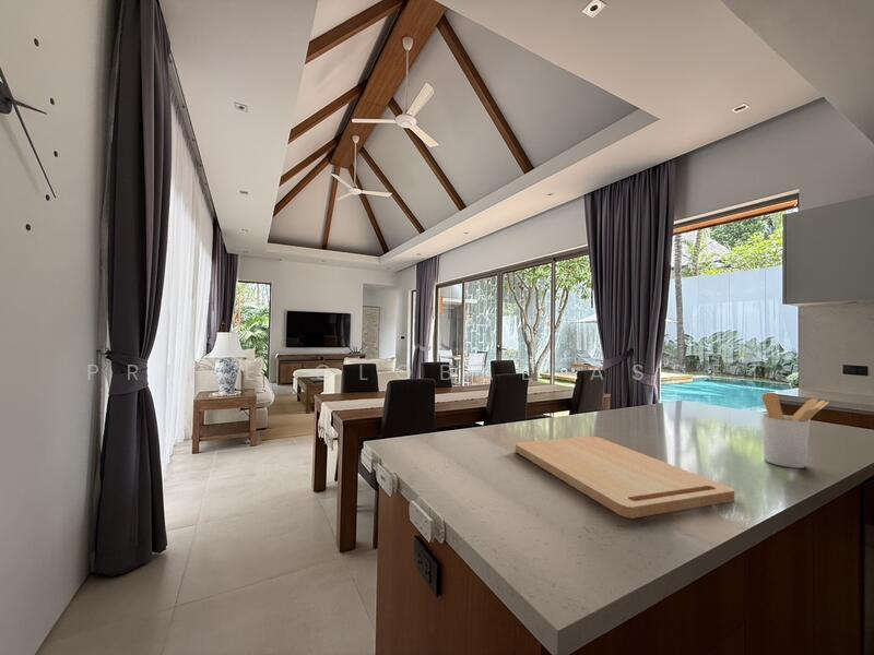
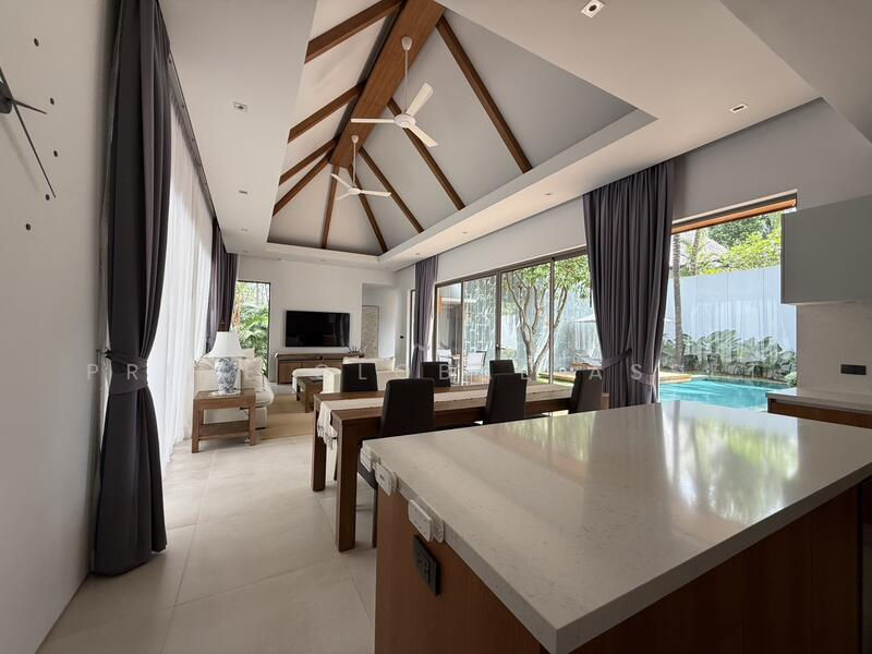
- utensil holder [759,392,830,469]
- cutting board [515,436,735,520]
